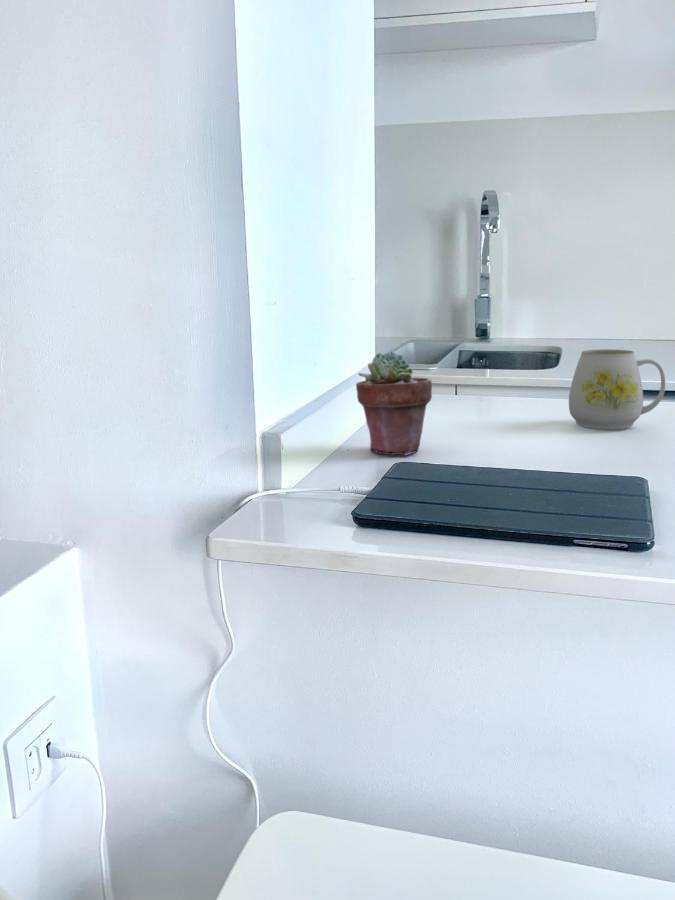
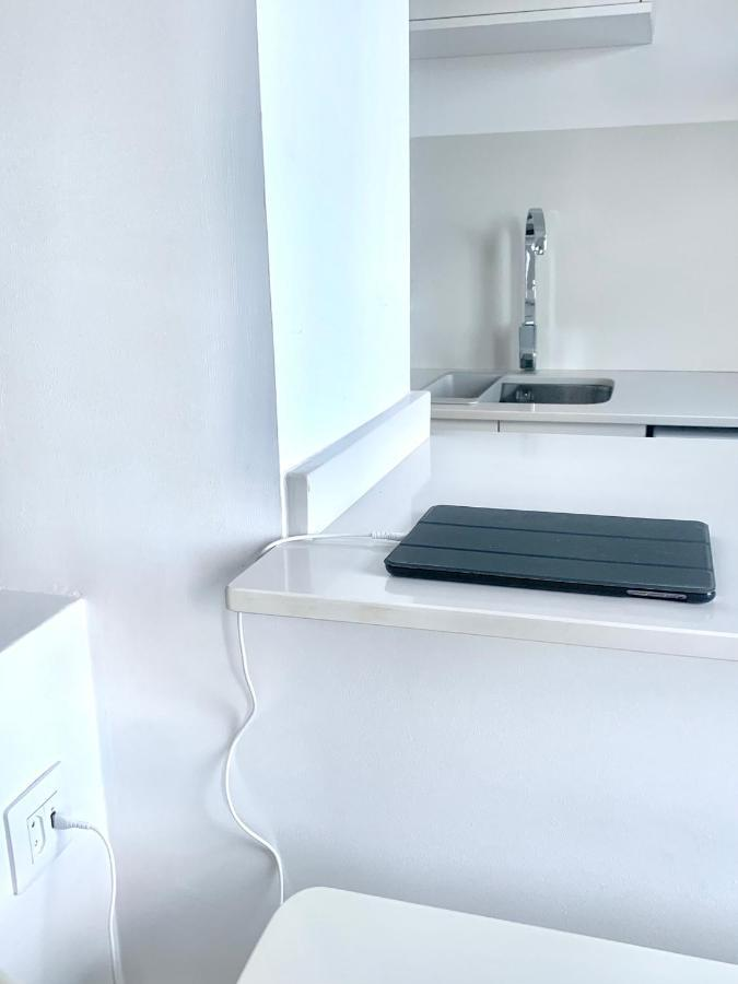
- mug [568,348,666,430]
- potted succulent [355,350,433,456]
